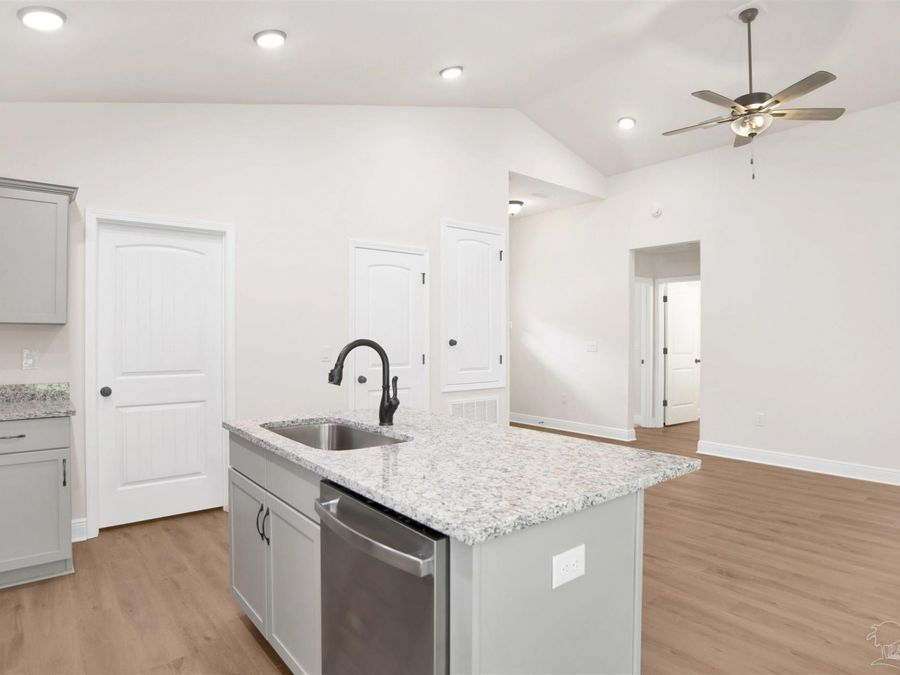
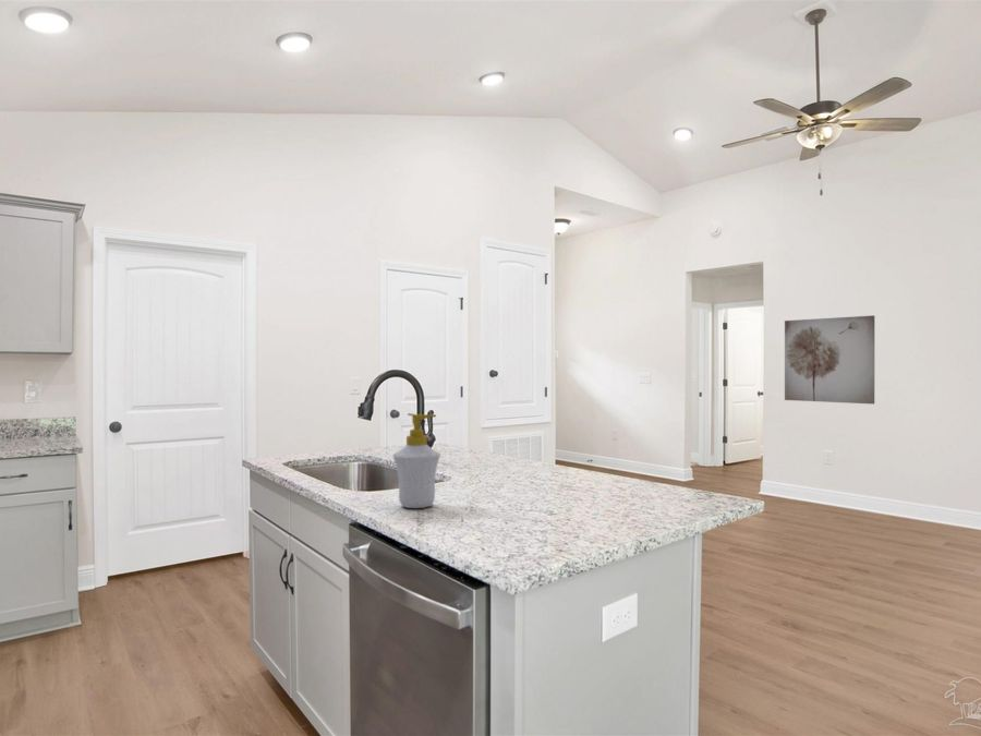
+ soap bottle [391,412,441,509]
+ wall art [784,314,875,406]
